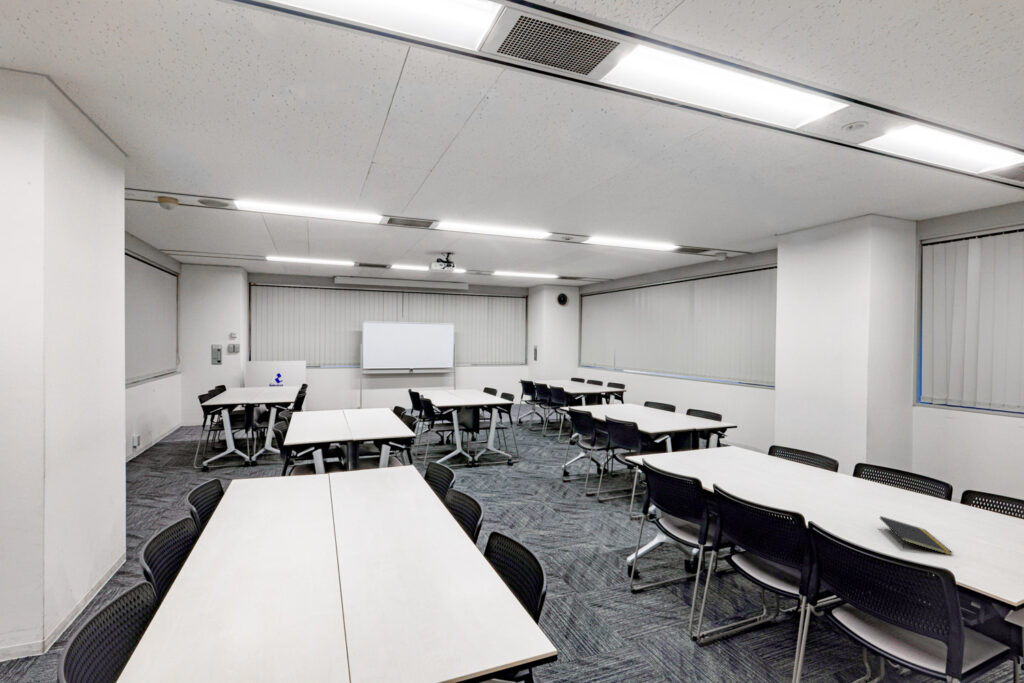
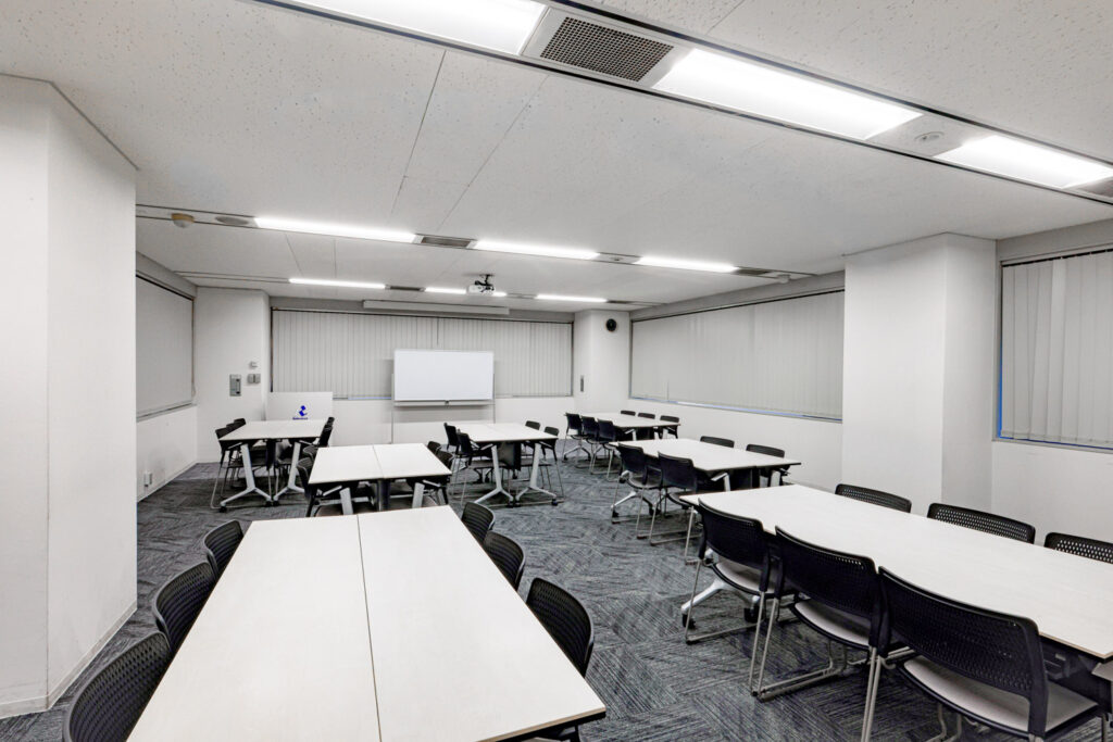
- notepad [879,515,954,556]
